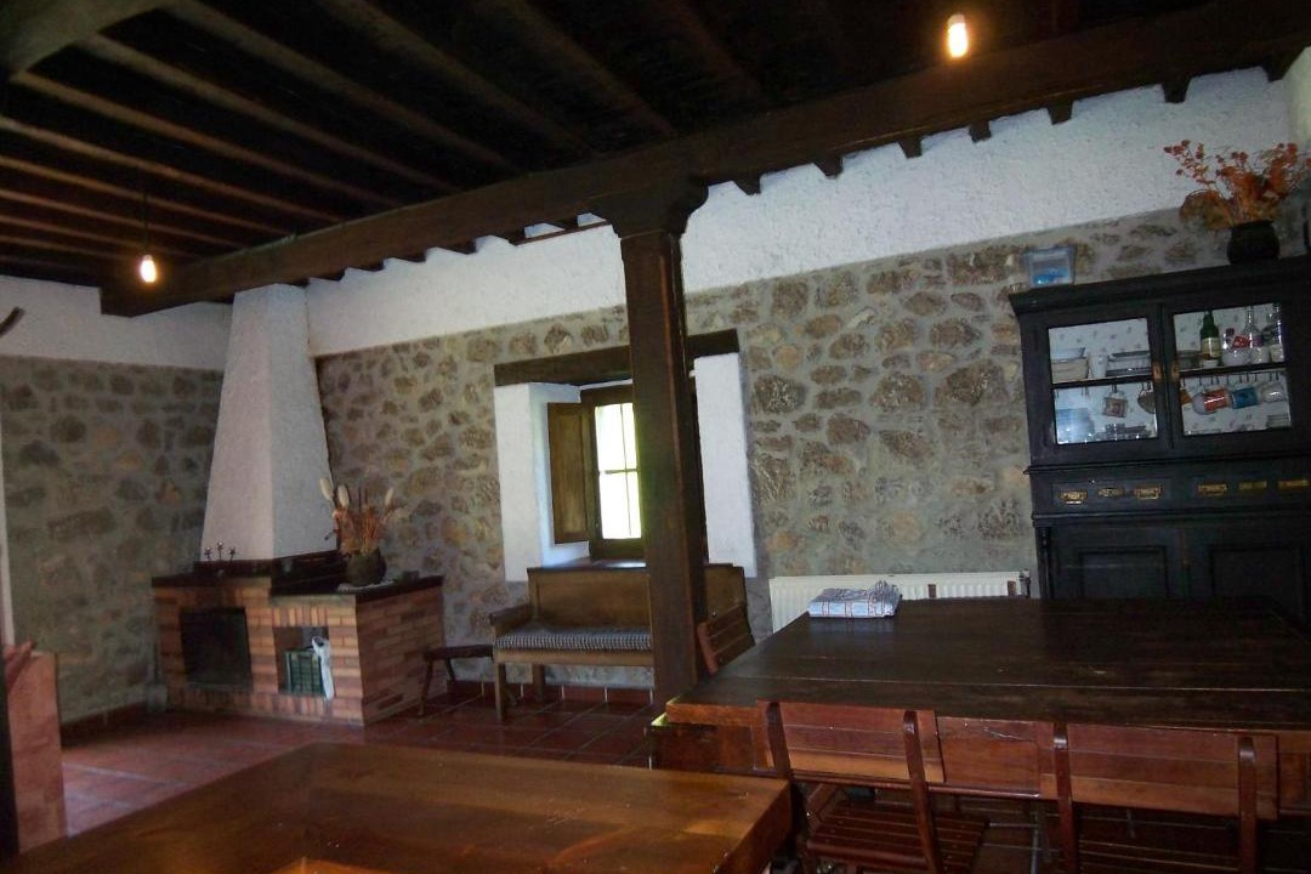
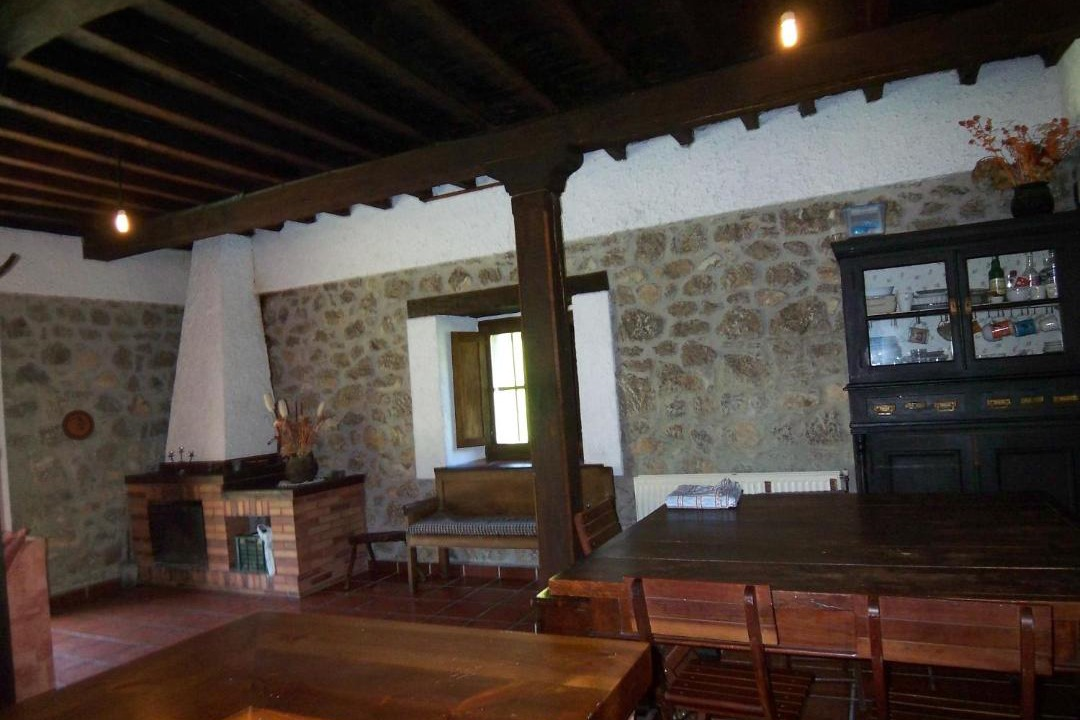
+ decorative plate [61,409,96,441]
